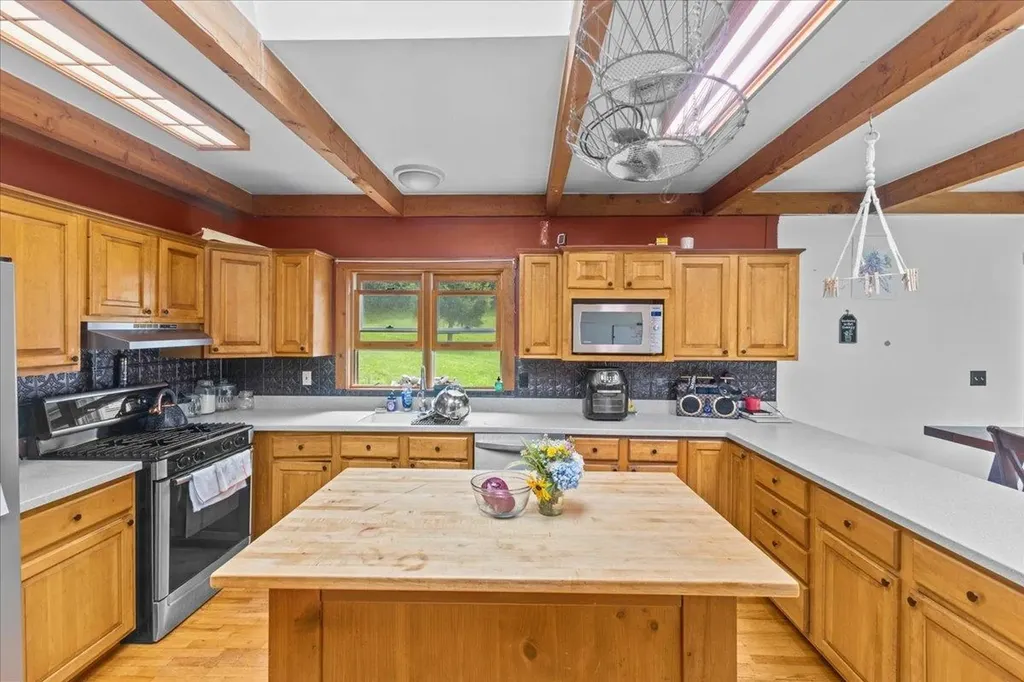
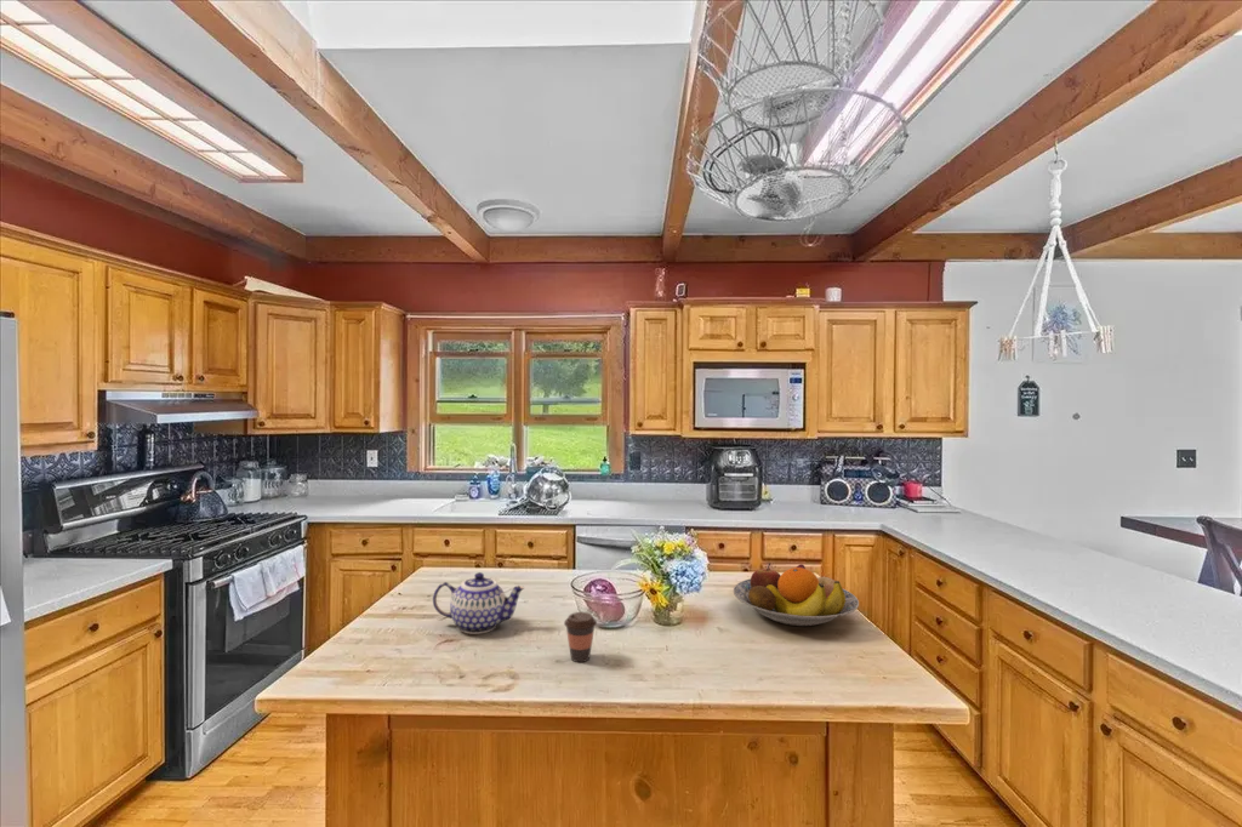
+ teapot [432,571,525,635]
+ fruit bowl [733,563,860,627]
+ coffee cup [563,611,598,663]
